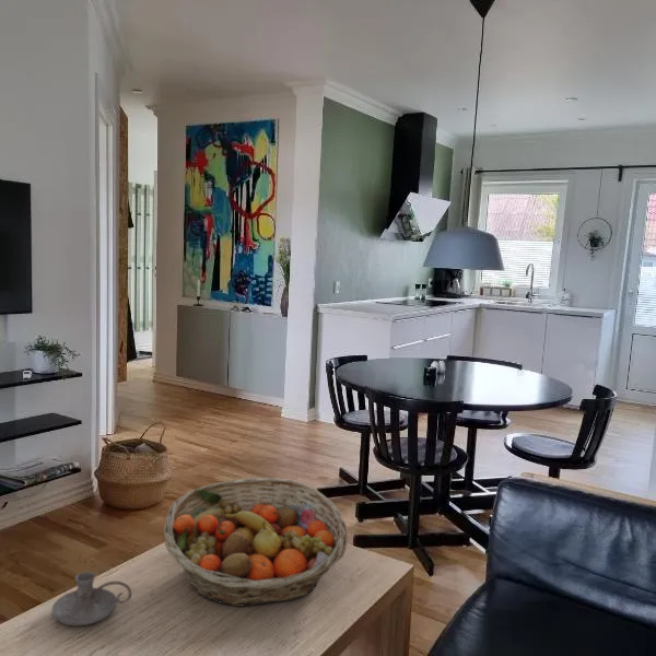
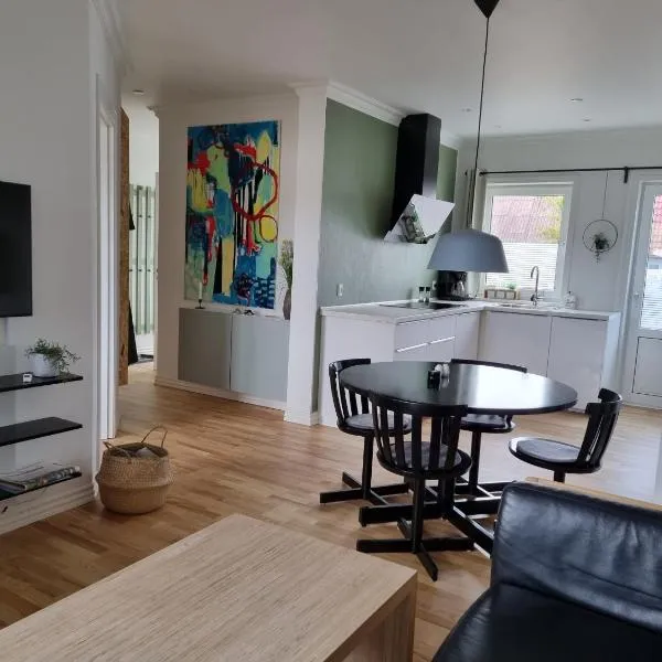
- fruit basket [163,477,349,607]
- candle holder [50,571,132,626]
